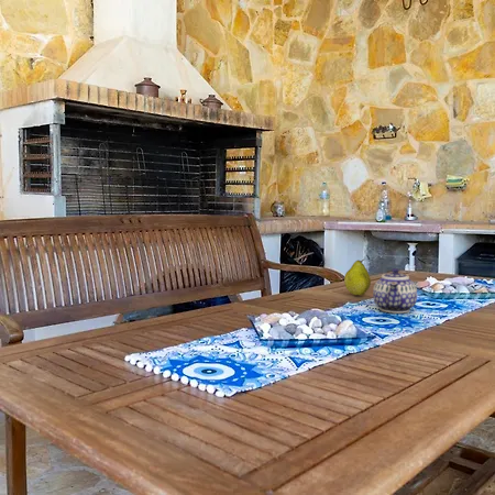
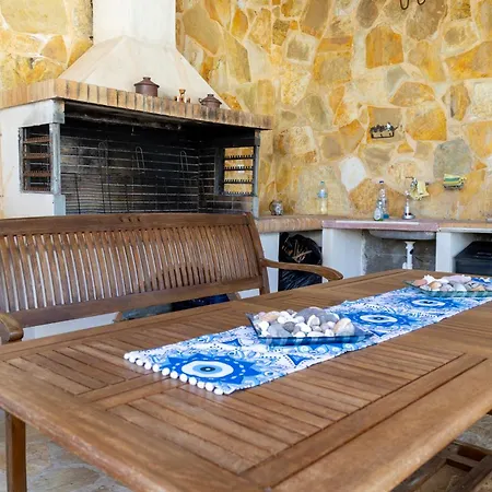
- teapot [372,267,418,314]
- fruit [343,258,372,296]
